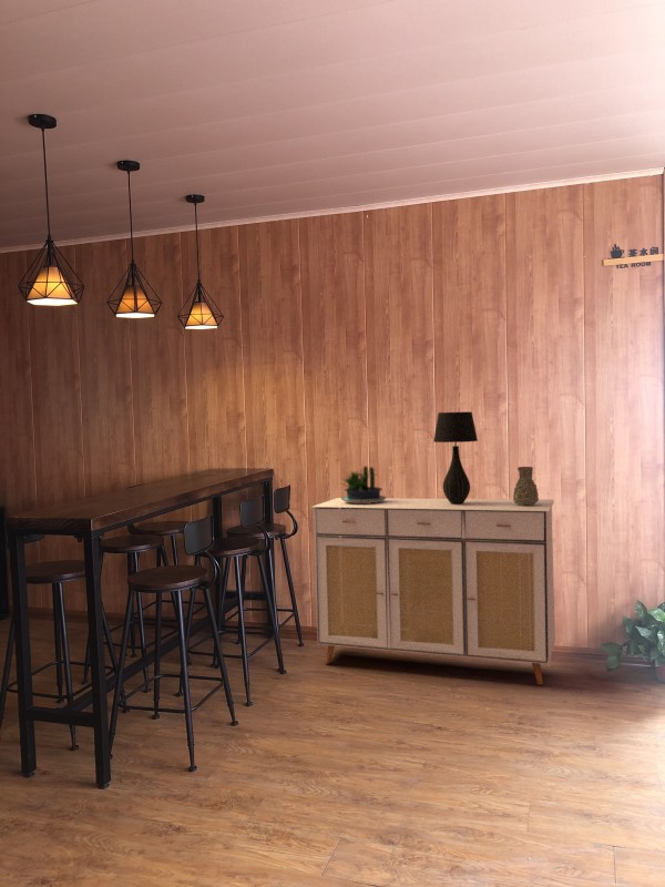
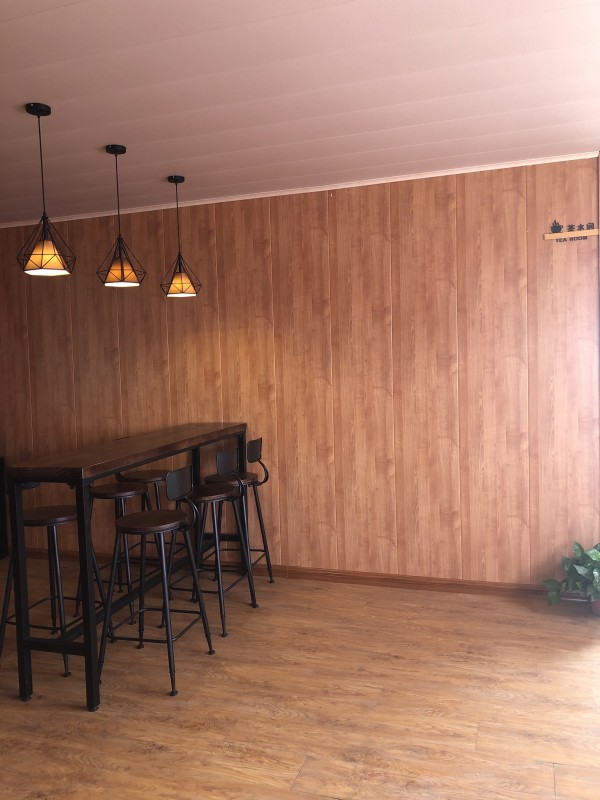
- sideboard [311,497,556,685]
- potted plant [338,465,387,503]
- table lamp [432,410,479,504]
- decorative vase [512,466,540,506]
